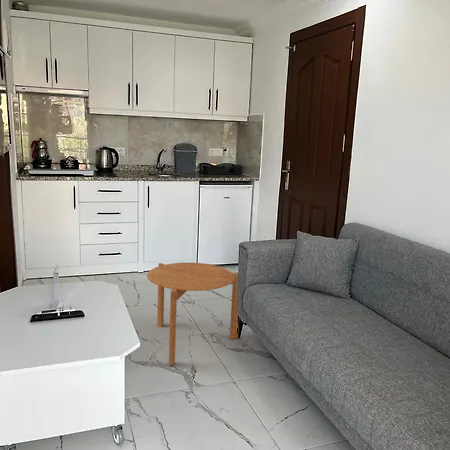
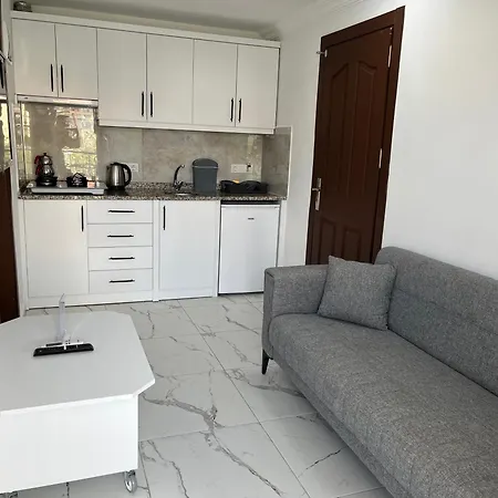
- side table [146,262,239,366]
